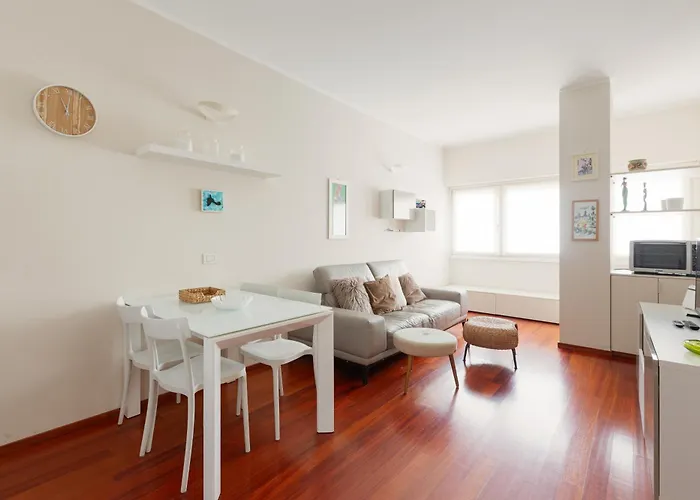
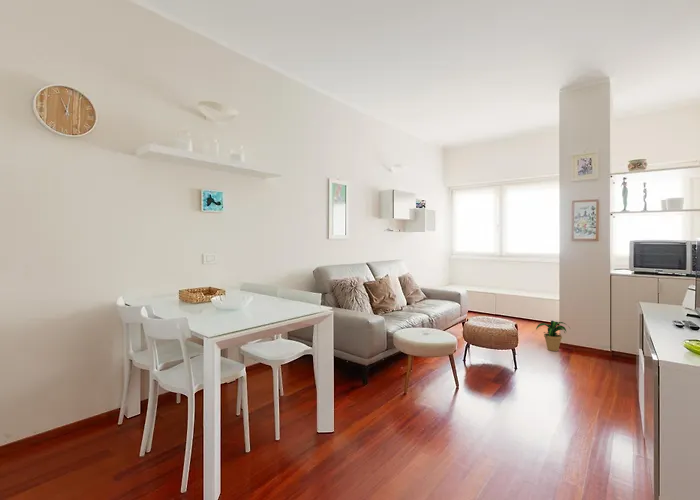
+ potted plant [535,319,571,352]
